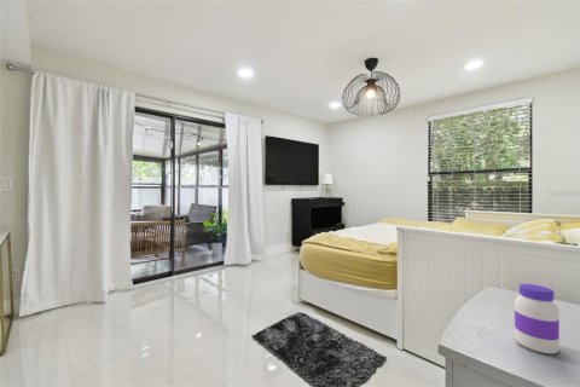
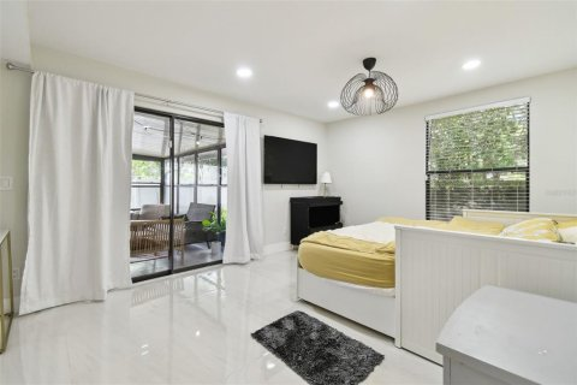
- jar [514,283,561,356]
